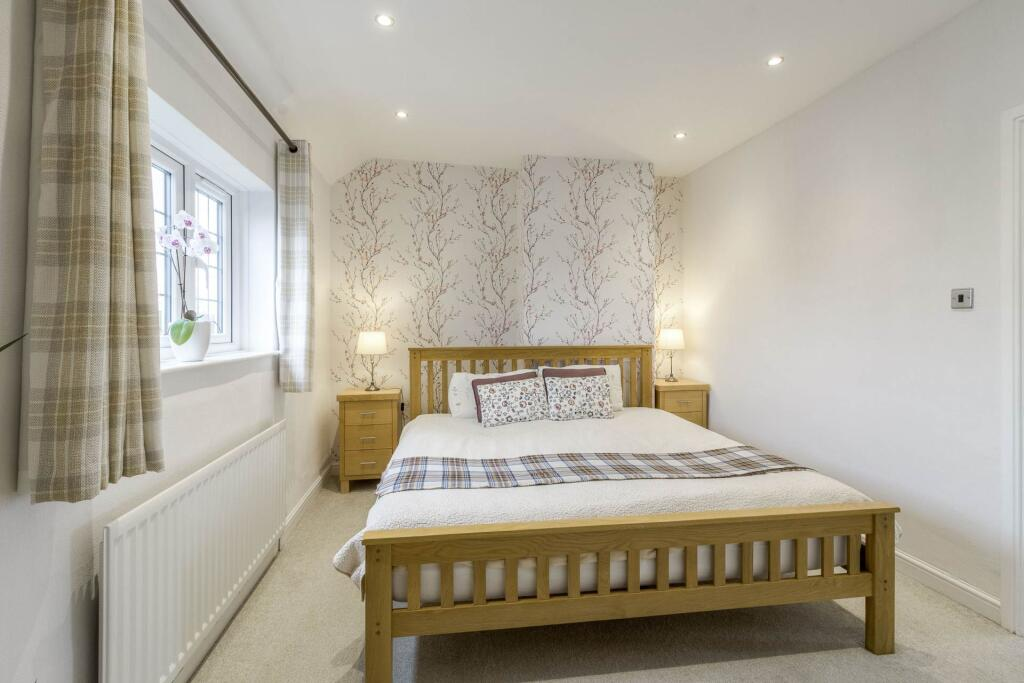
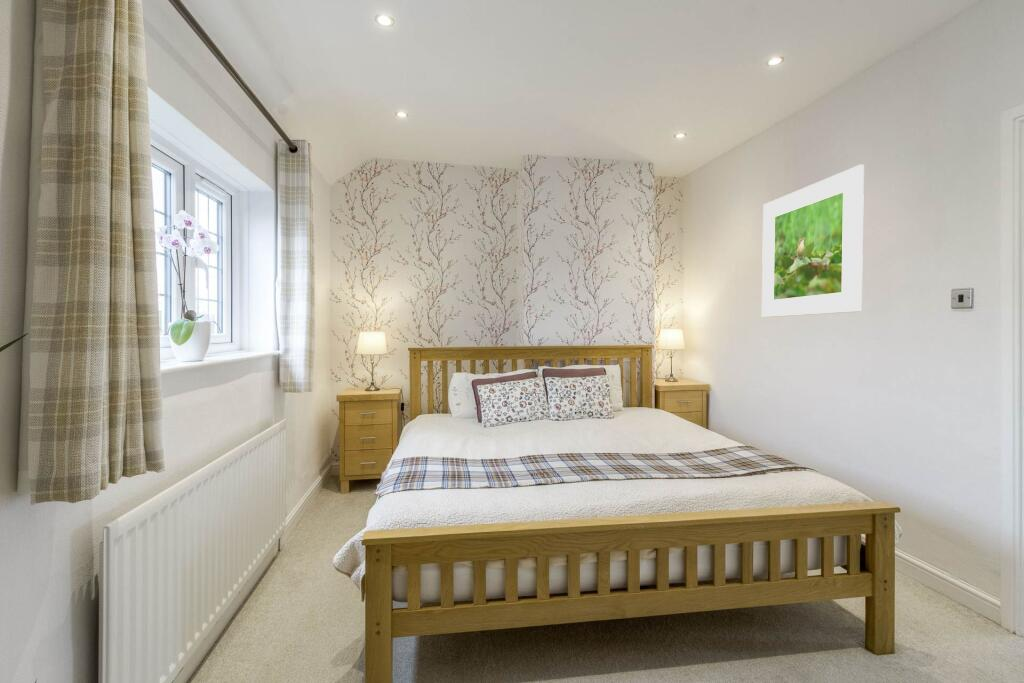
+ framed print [761,164,865,318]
